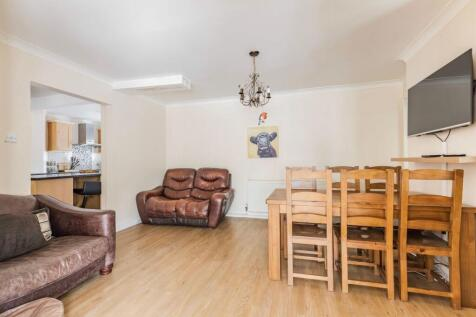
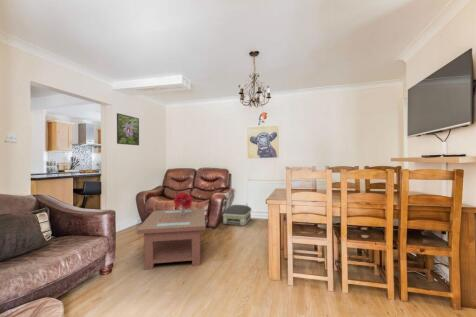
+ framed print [116,112,140,146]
+ bouquet [172,192,193,216]
+ air purifier [222,204,253,227]
+ coffee table [136,208,207,271]
